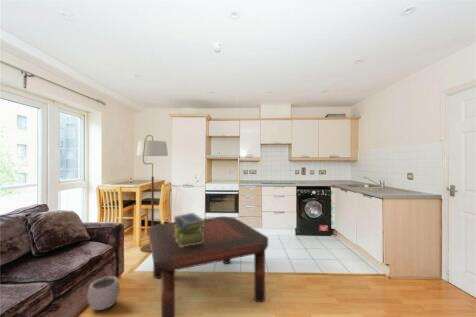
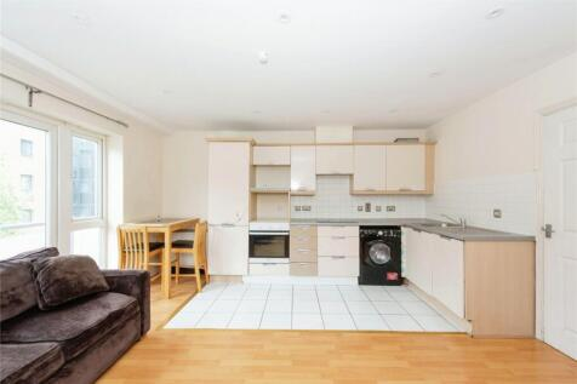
- plant pot [86,272,121,311]
- floor lamp [136,134,169,253]
- stack of books [173,212,205,247]
- coffee table [148,216,269,317]
